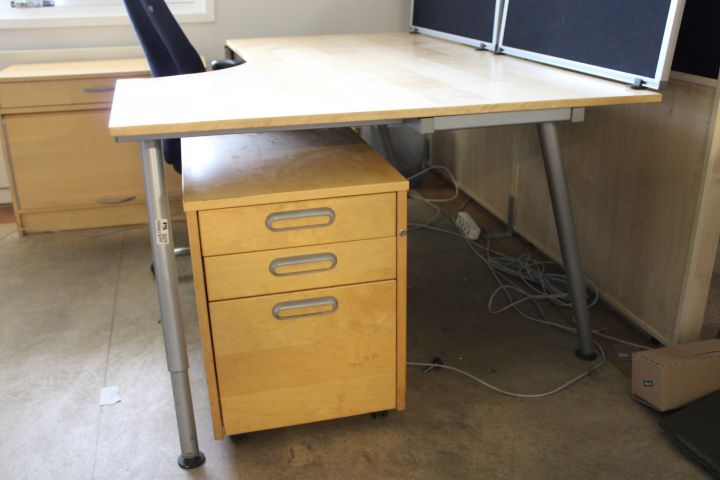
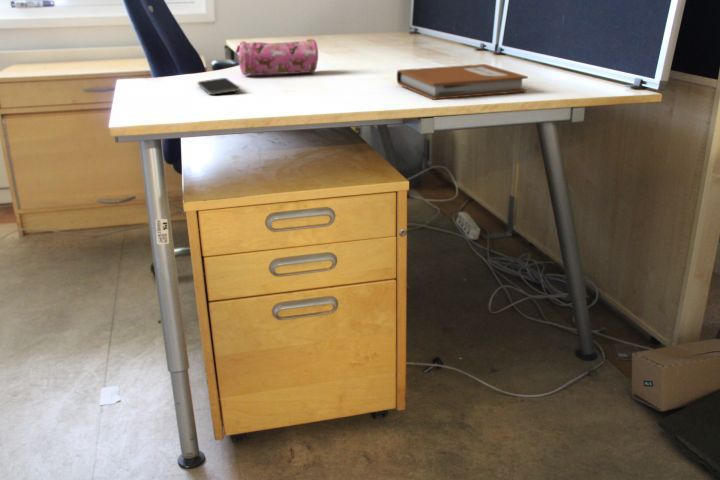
+ notebook [396,63,529,101]
+ smartphone [196,77,241,96]
+ pencil case [234,38,319,76]
